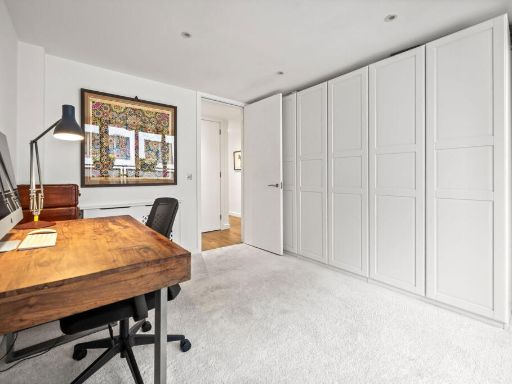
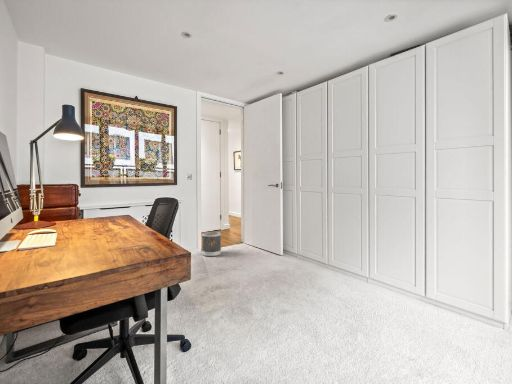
+ wastebasket [201,231,222,257]
